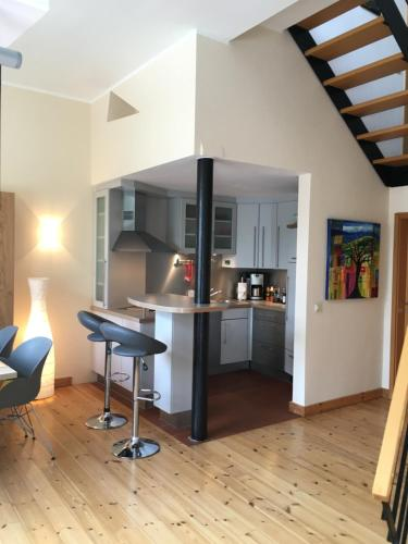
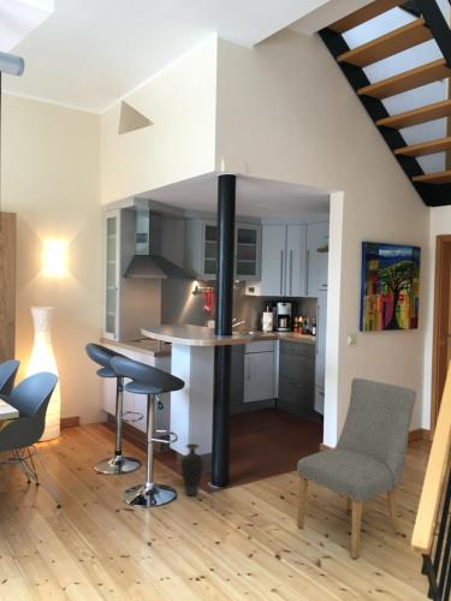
+ chair [296,377,417,560]
+ vase [180,442,204,496]
